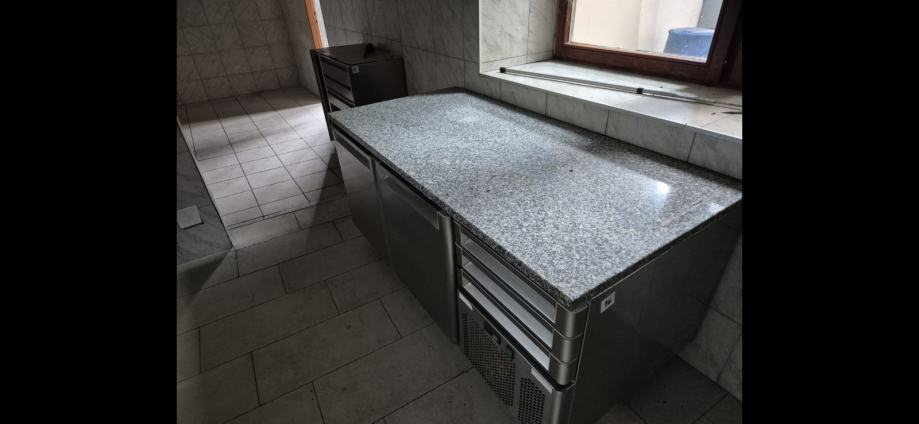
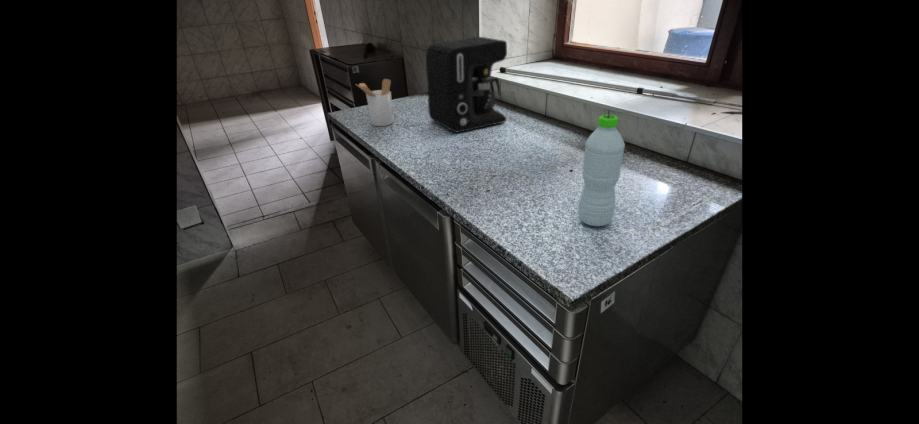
+ coffee maker [425,36,508,133]
+ utensil holder [356,78,394,127]
+ water bottle [577,114,626,227]
